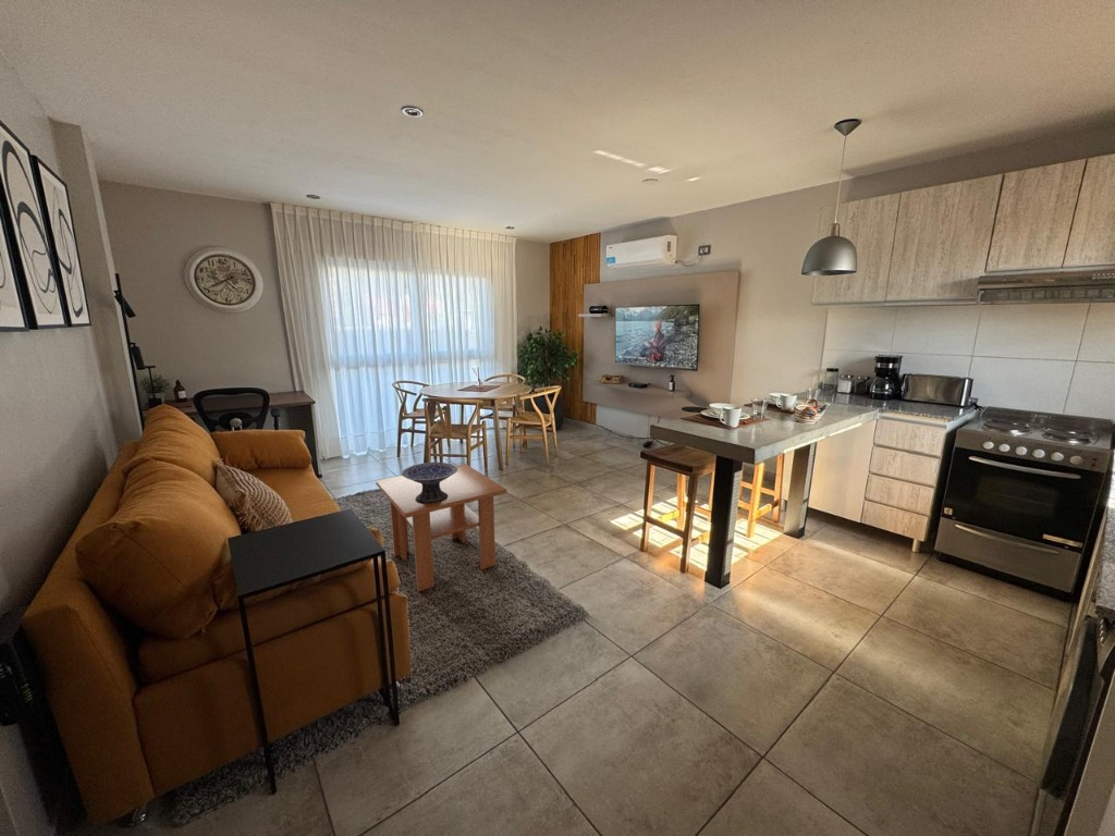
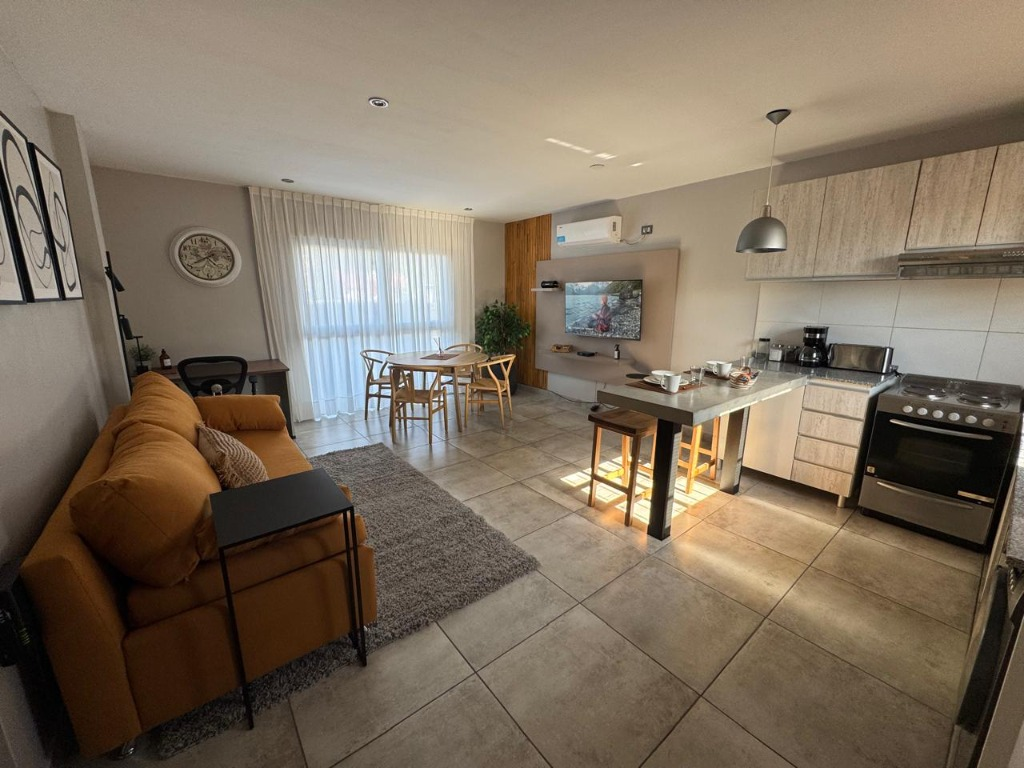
- coffee table [375,463,509,592]
- decorative bowl [401,462,457,504]
